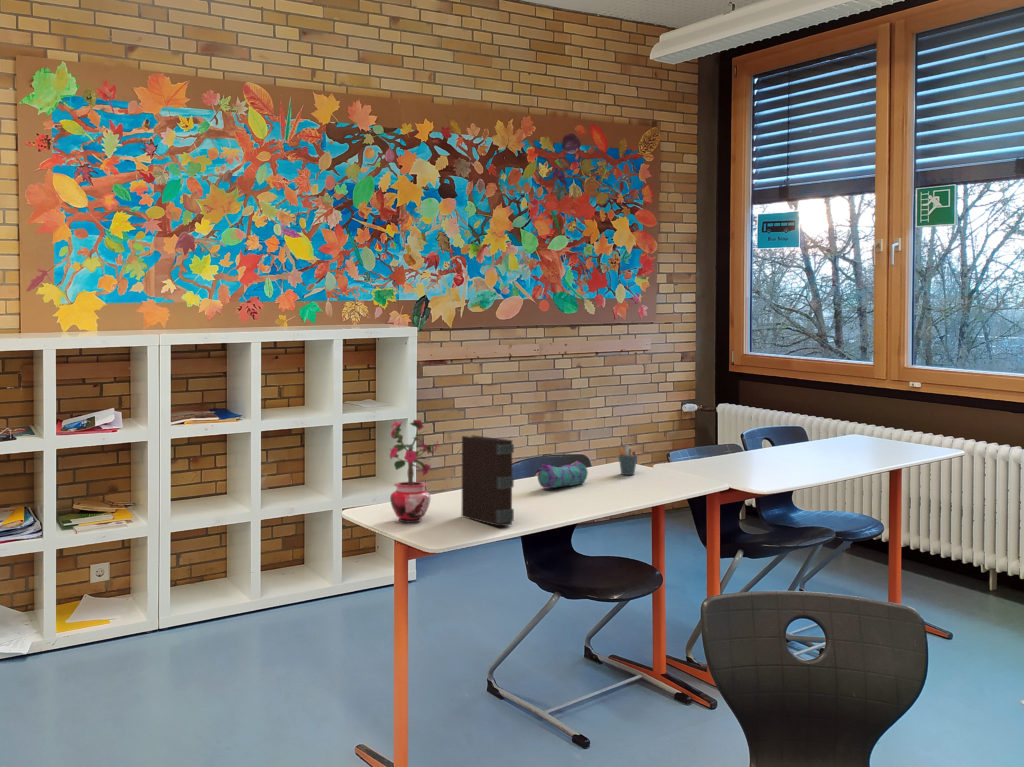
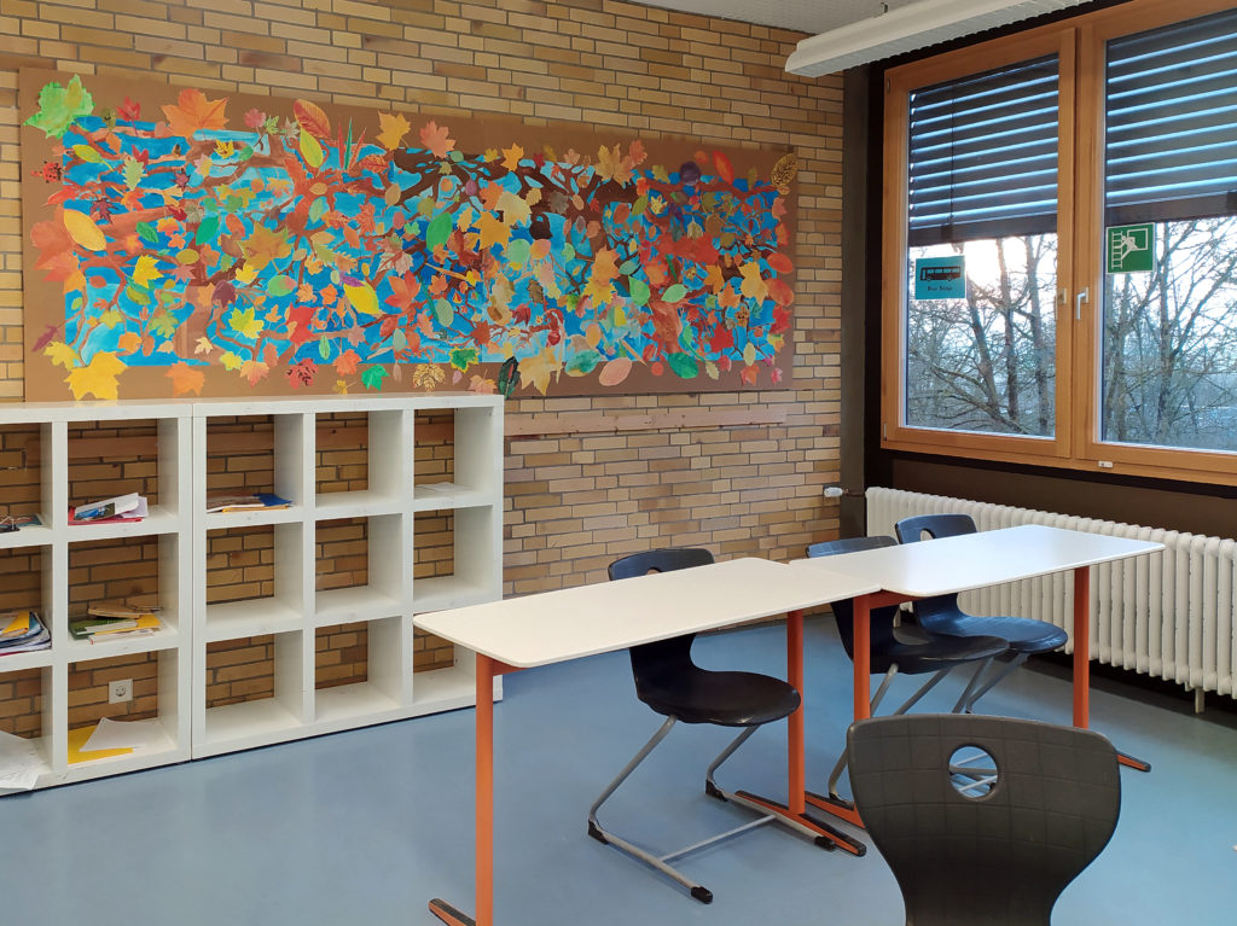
- potted plant [388,418,442,523]
- book [461,435,515,527]
- pencil case [537,460,589,490]
- pen holder [617,445,638,476]
